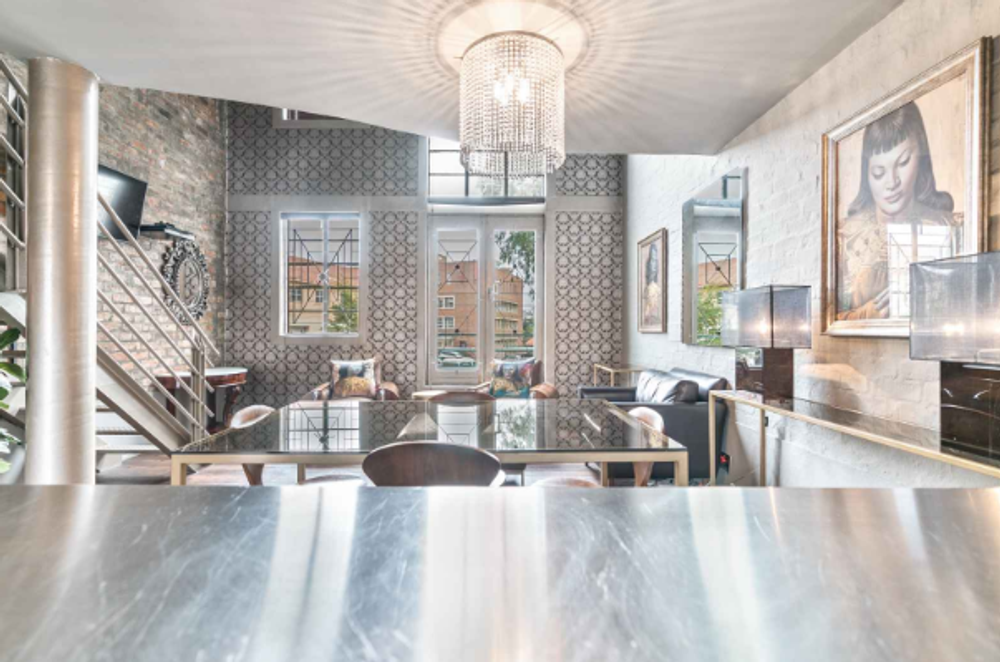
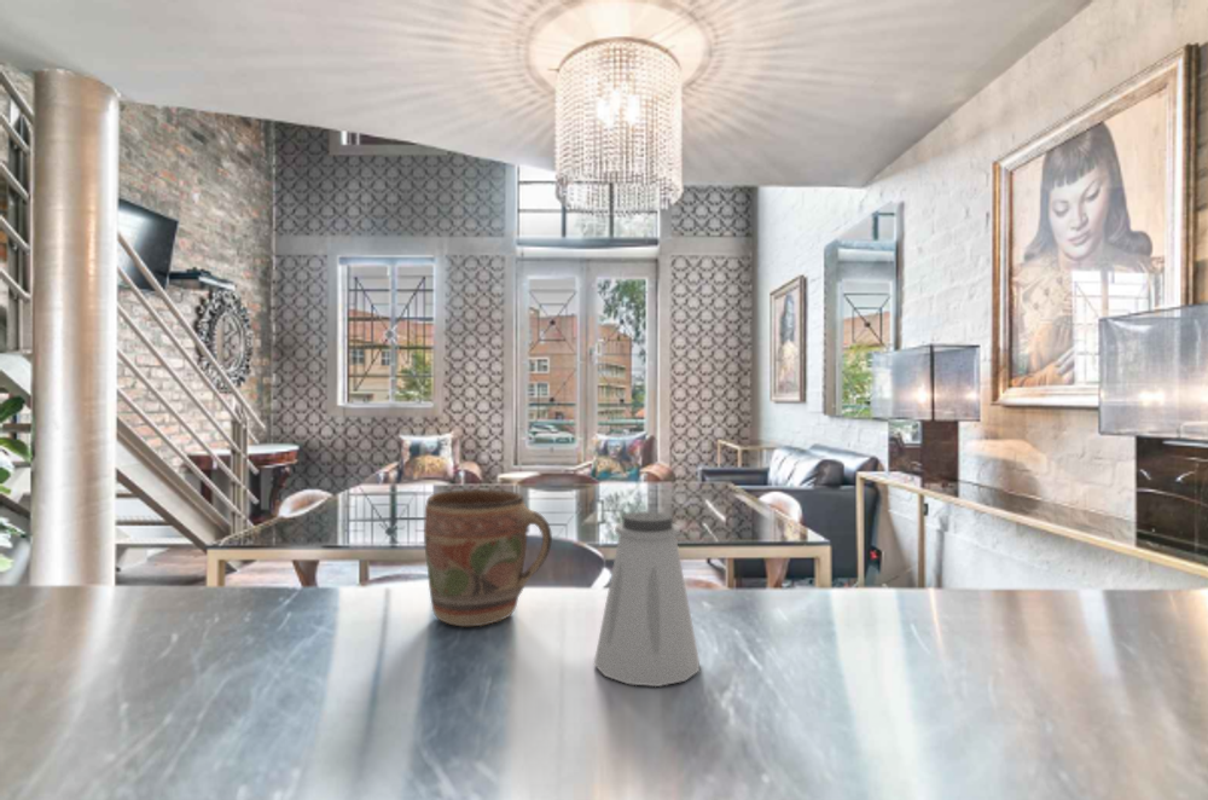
+ saltshaker [593,510,701,688]
+ mug [423,488,553,627]
